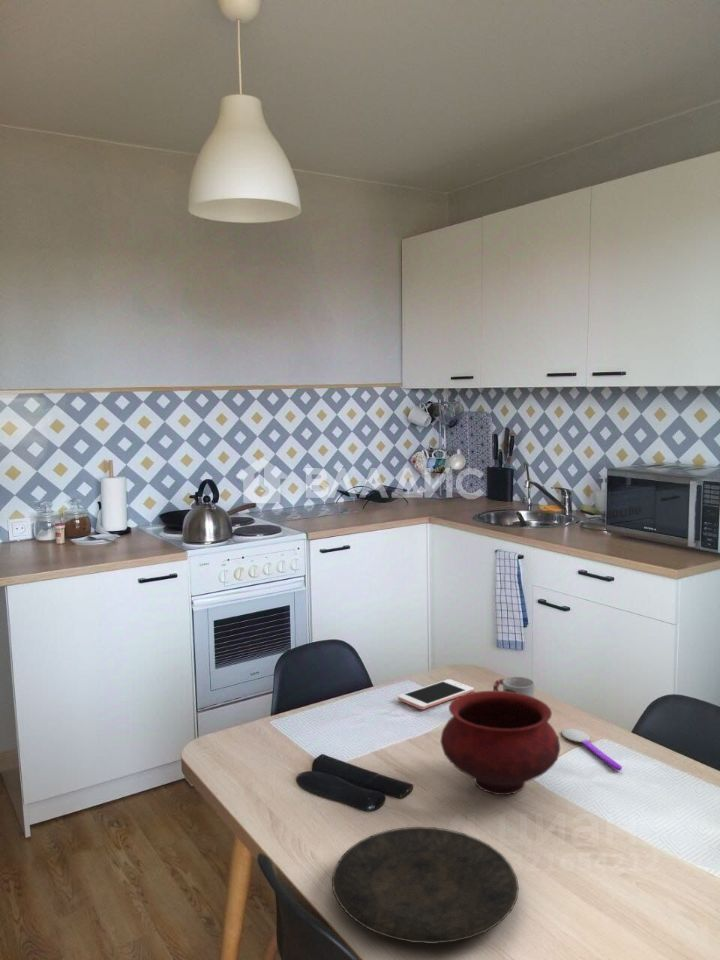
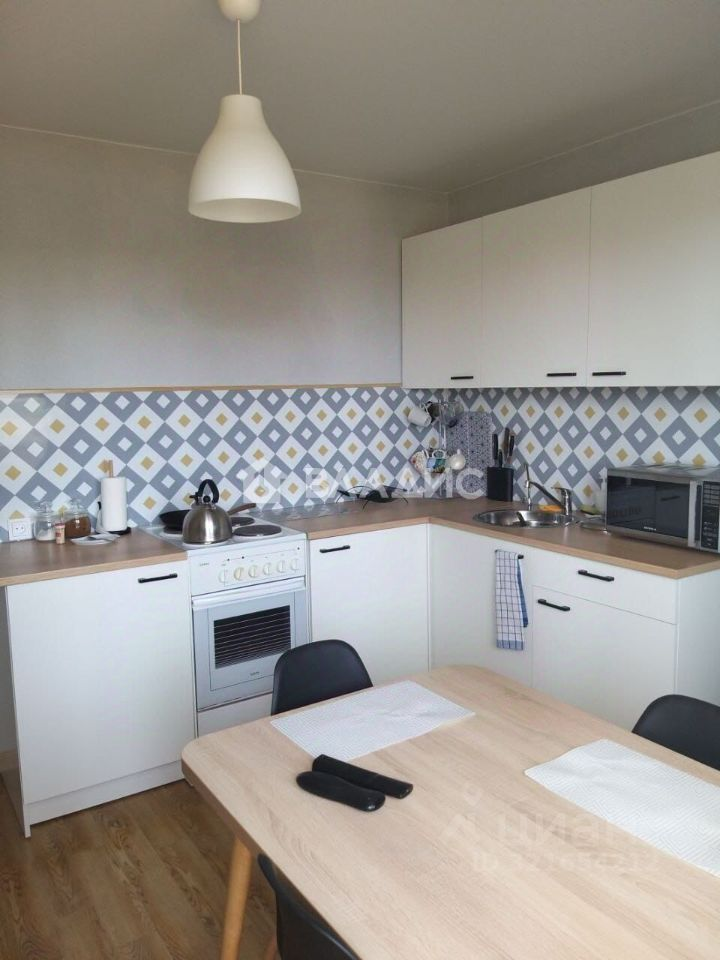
- plate [331,826,520,945]
- spoon [561,728,623,771]
- cup [492,676,535,697]
- bowl [439,690,561,796]
- cell phone [397,678,475,710]
